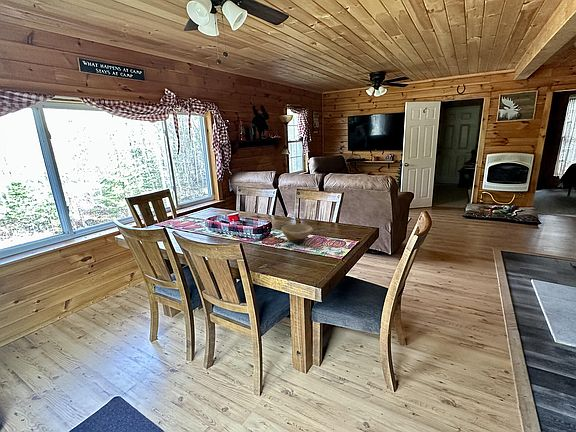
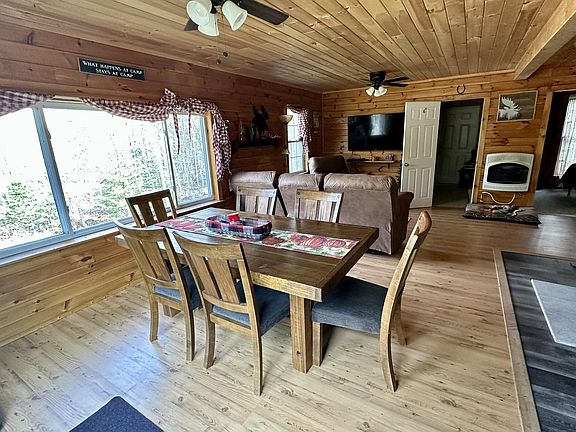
- bowl [280,223,314,244]
